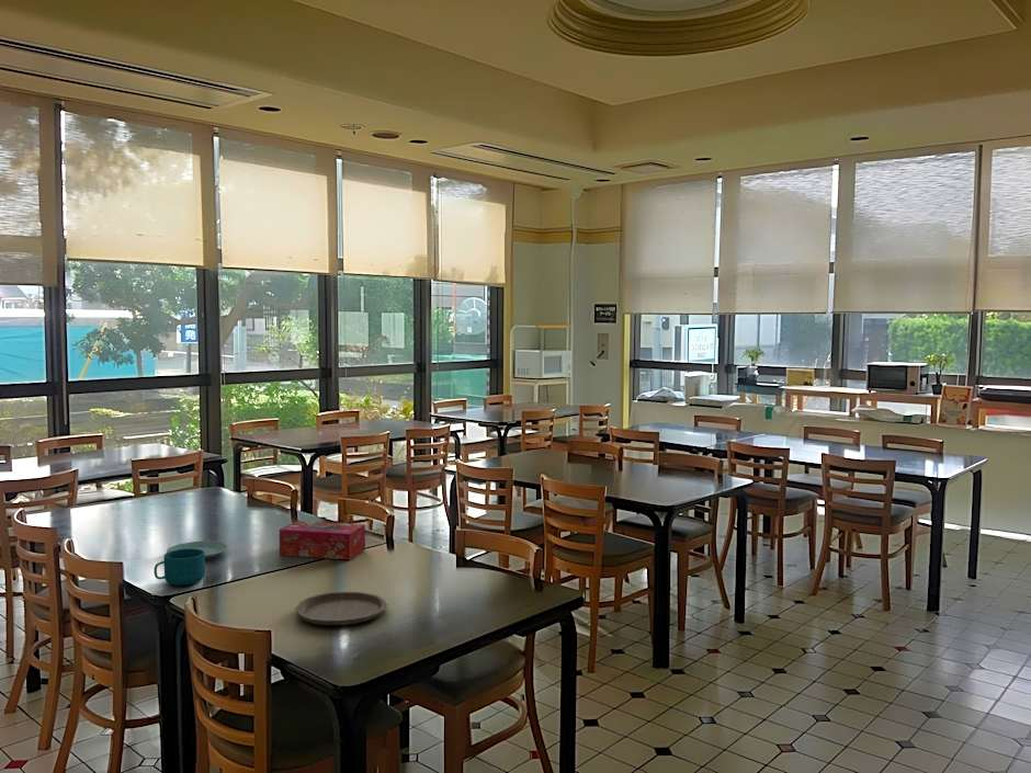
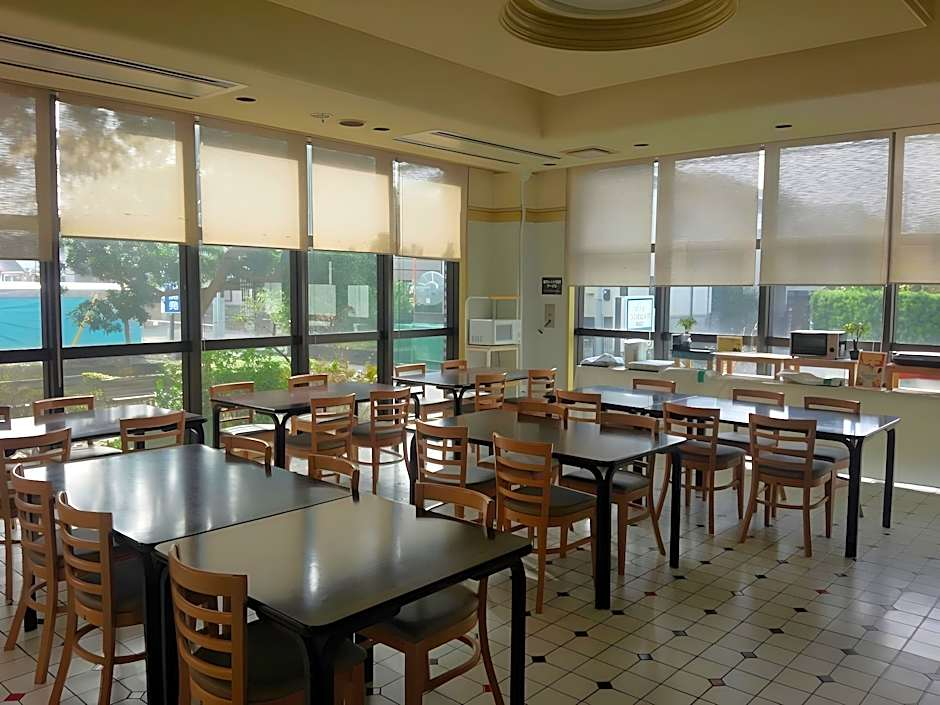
- tissue box [279,520,366,560]
- cup [152,548,206,587]
- plate [294,591,388,626]
- plate [166,539,229,560]
